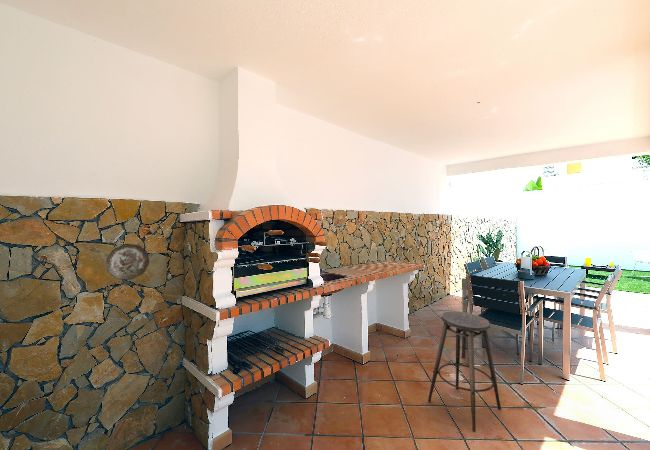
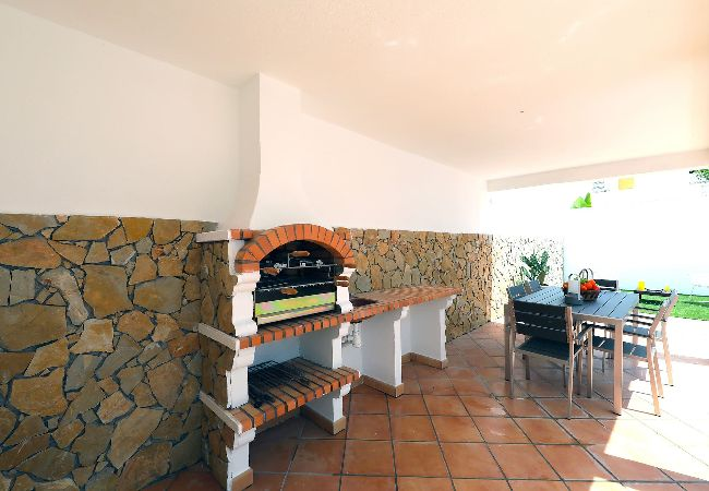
- decorative plate [105,243,150,281]
- stool [427,310,502,433]
